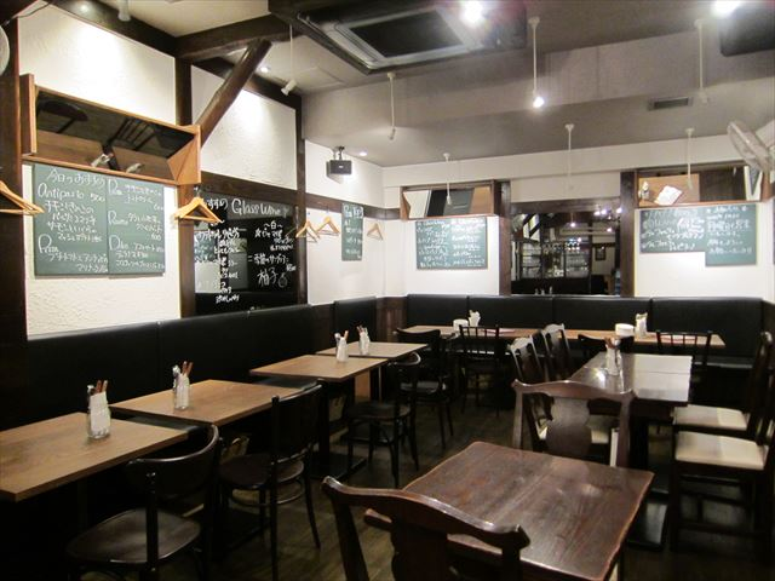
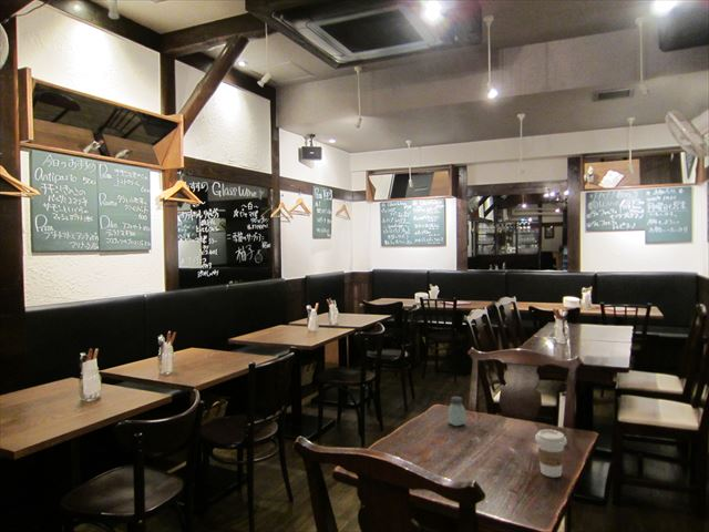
+ coffee cup [534,429,567,479]
+ saltshaker [446,396,466,427]
